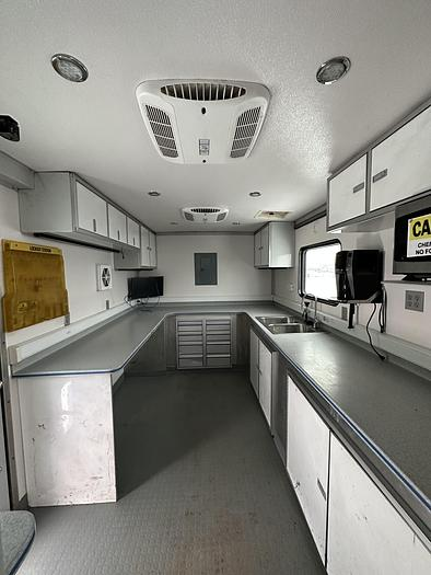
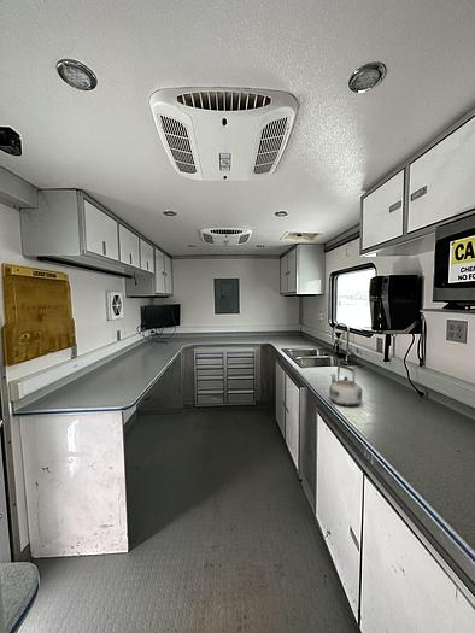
+ kettle [328,362,363,408]
